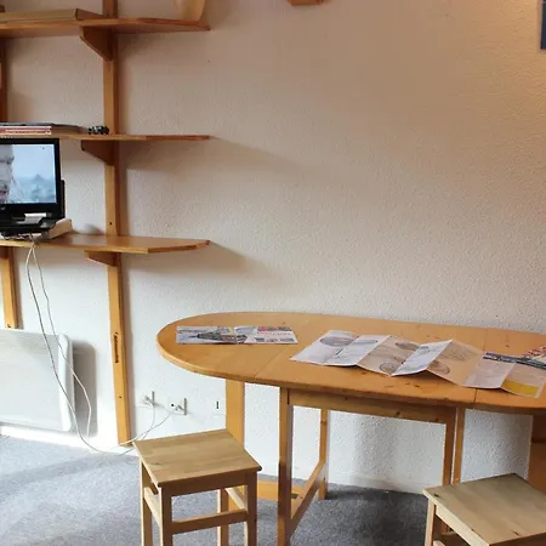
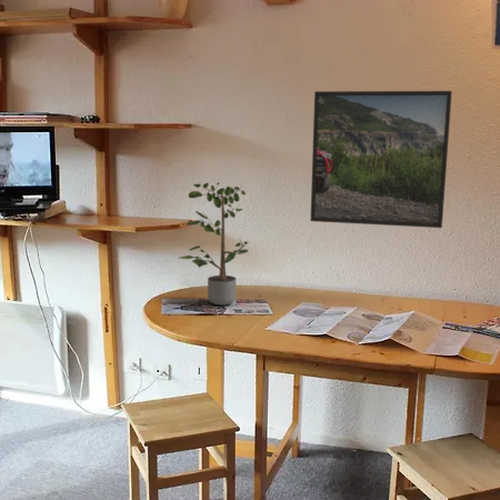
+ potted plant [179,181,250,307]
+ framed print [309,90,453,229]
